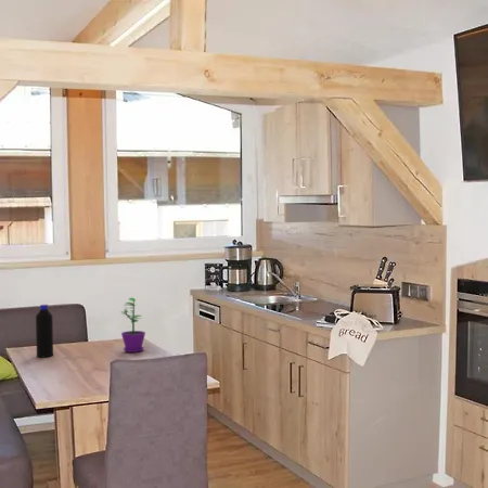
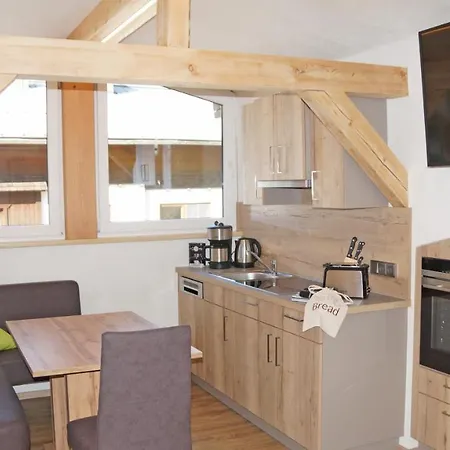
- flower pot [120,297,146,354]
- bottle [35,304,54,358]
